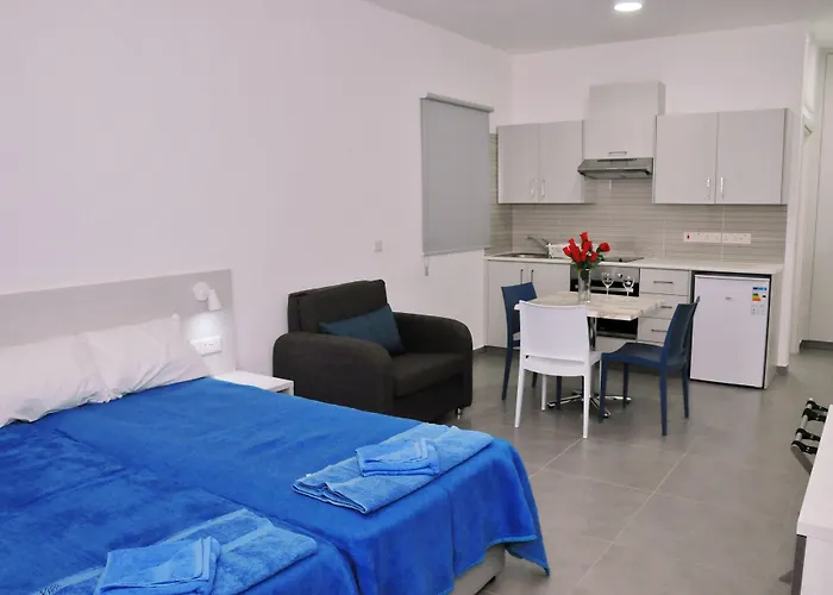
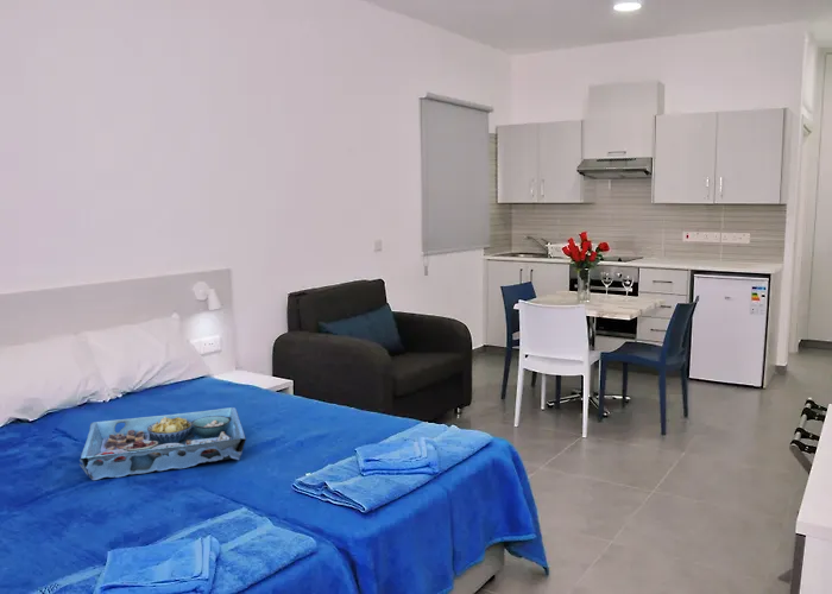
+ serving tray [78,406,247,481]
